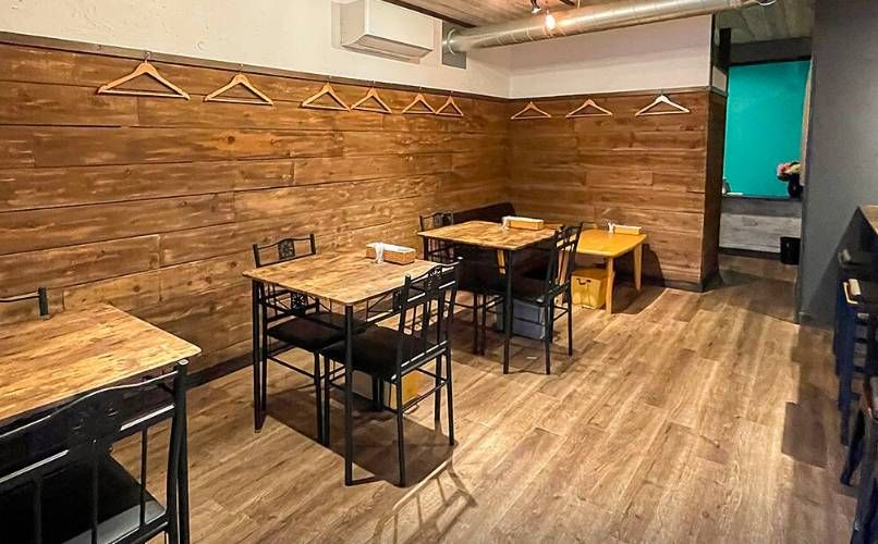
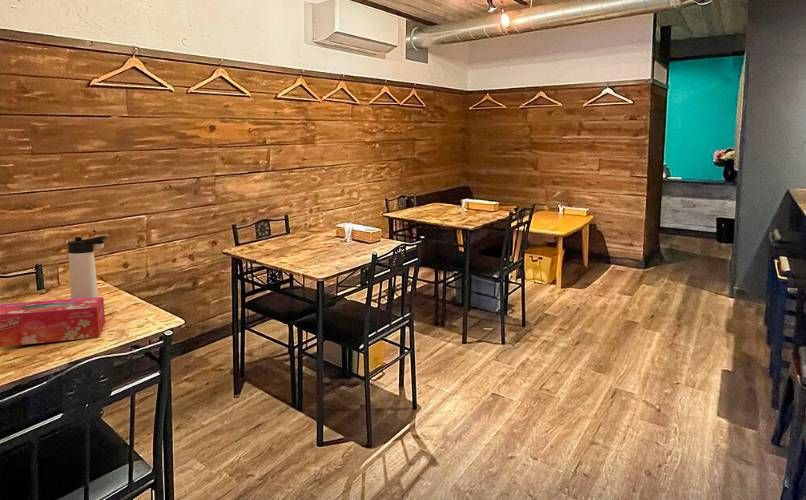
+ tissue box [0,296,106,348]
+ thermos bottle [67,235,108,299]
